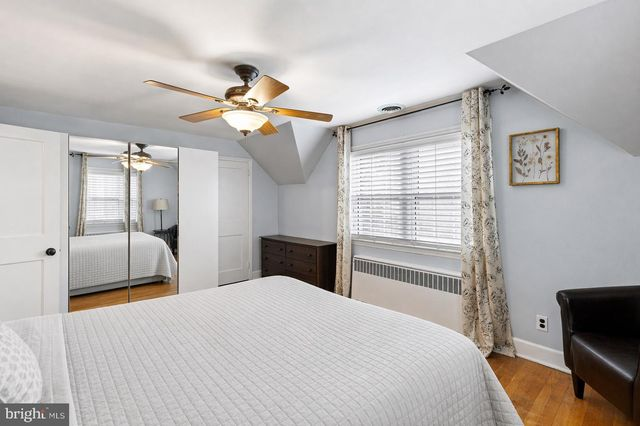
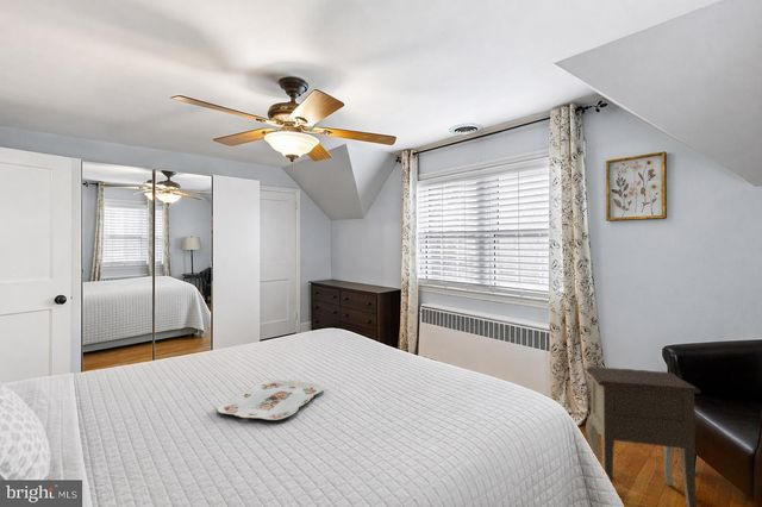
+ serving tray [217,378,325,421]
+ nightstand [585,365,702,507]
